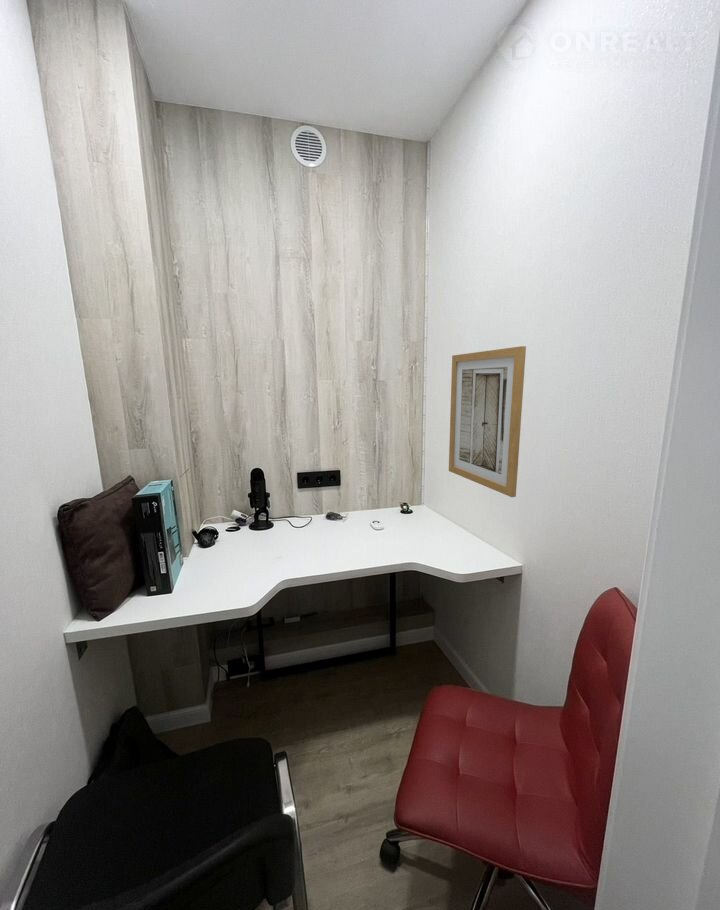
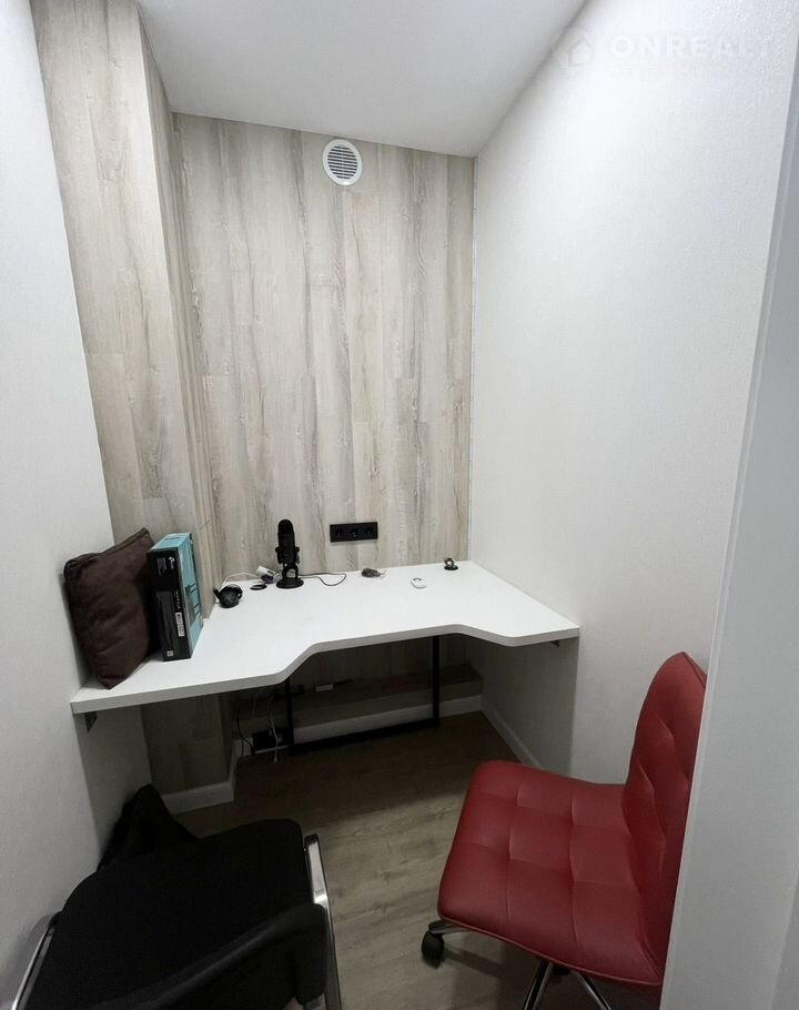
- wall art [448,345,527,498]
